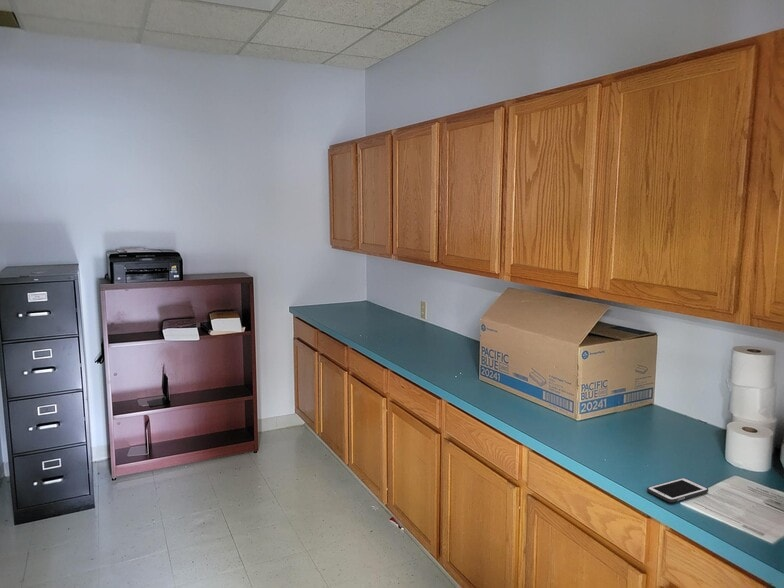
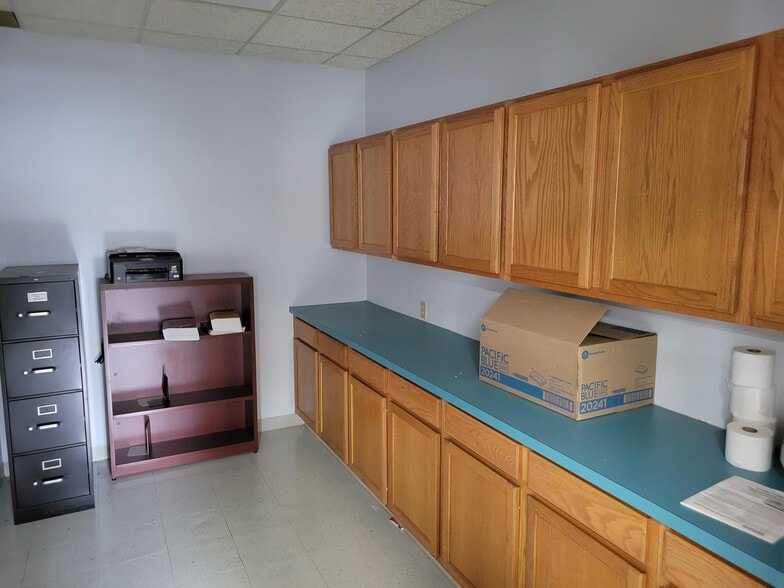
- cell phone [646,477,709,504]
